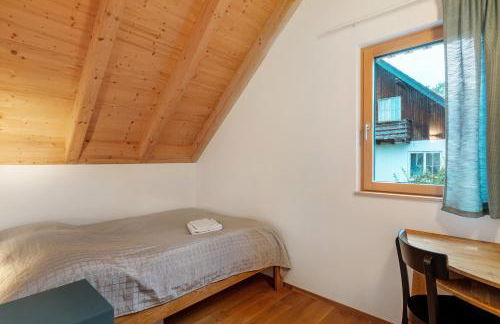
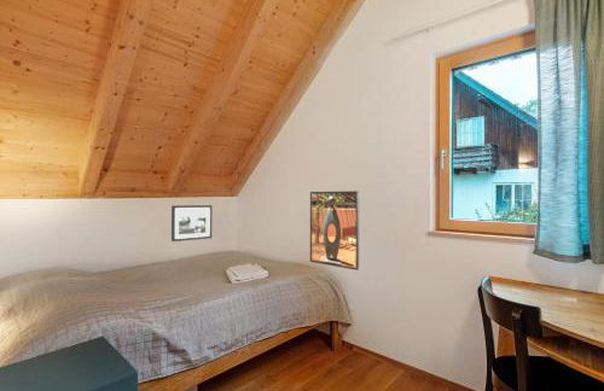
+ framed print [309,189,360,272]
+ picture frame [170,204,213,243]
